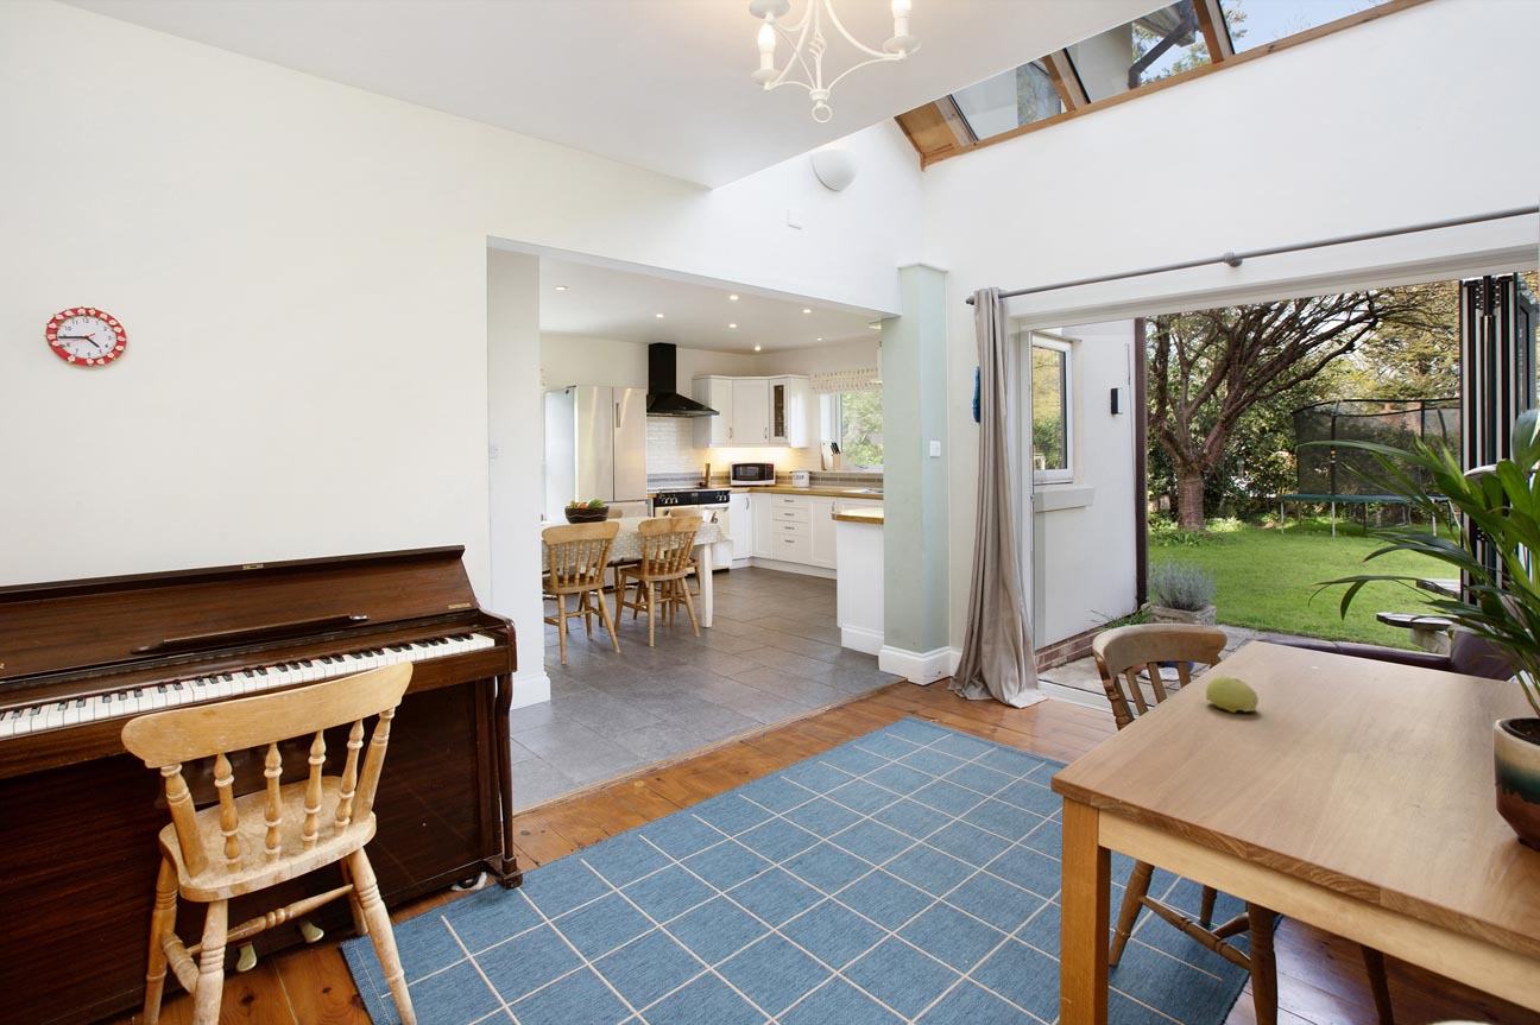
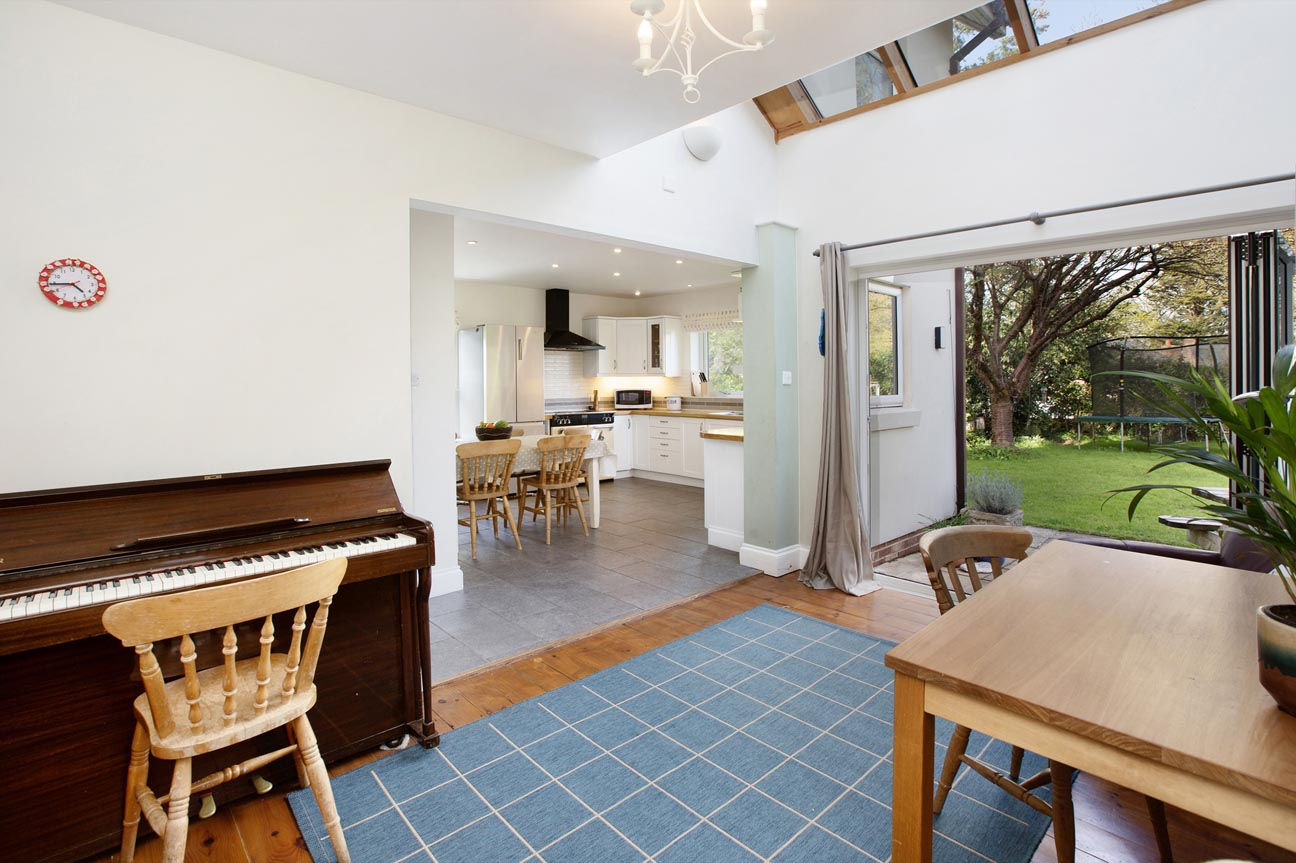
- fruit [1205,676,1260,714]
